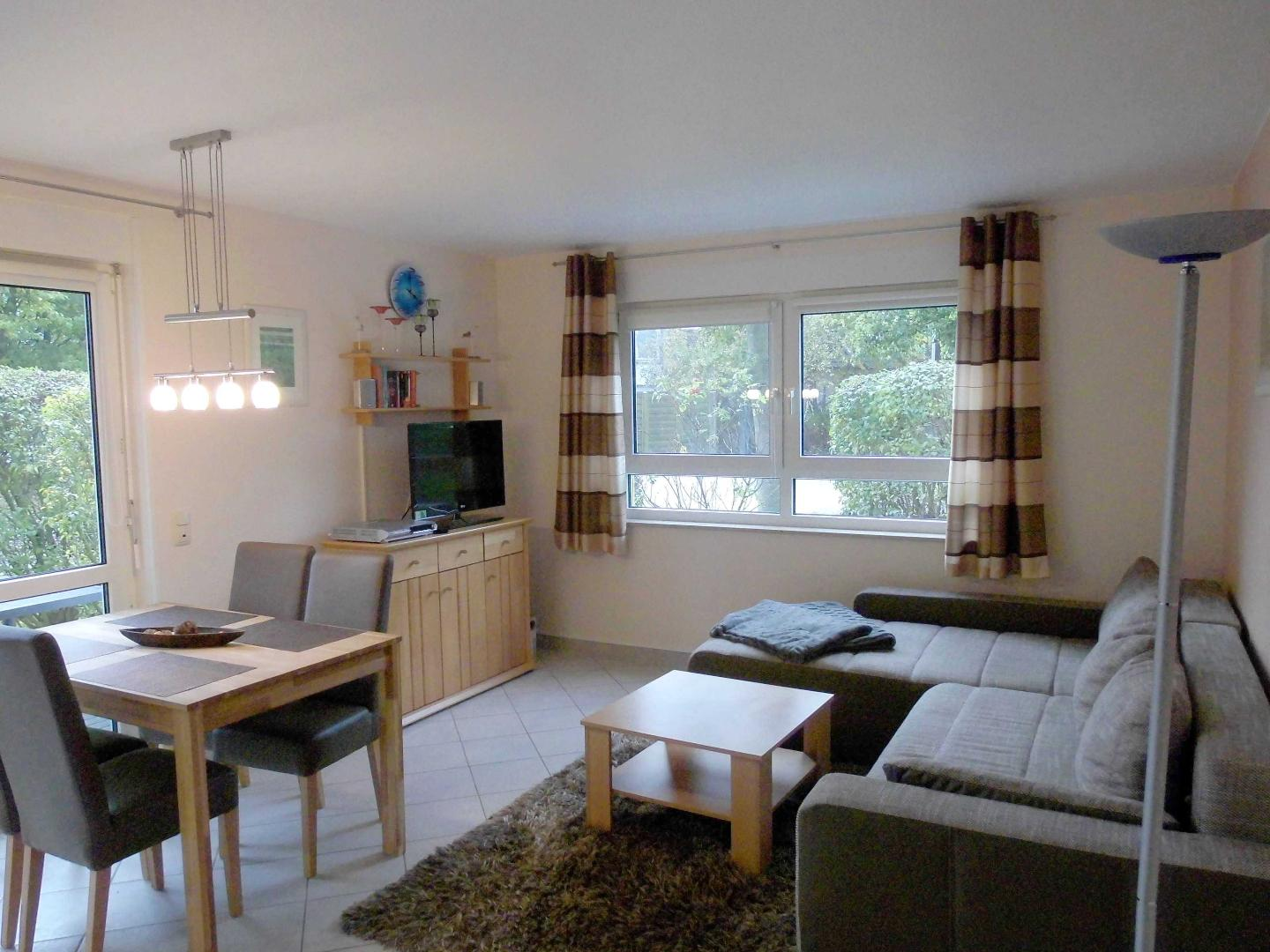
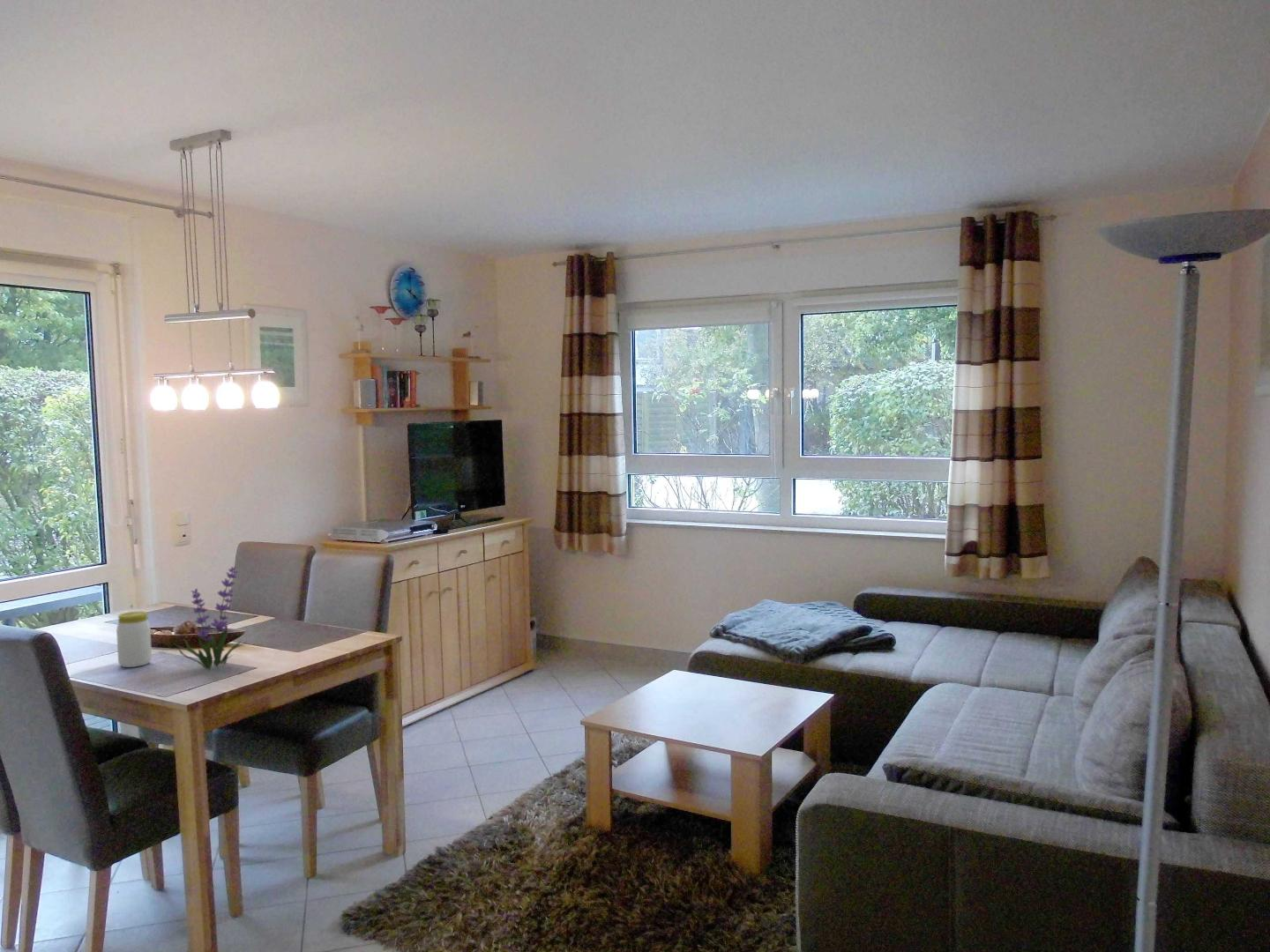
+ jar [116,611,153,668]
+ plant [175,566,249,672]
